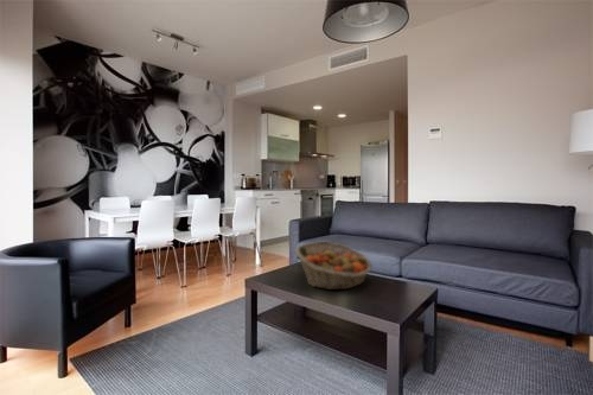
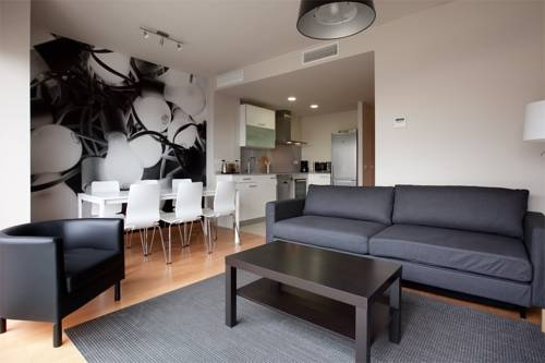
- fruit basket [294,241,374,291]
